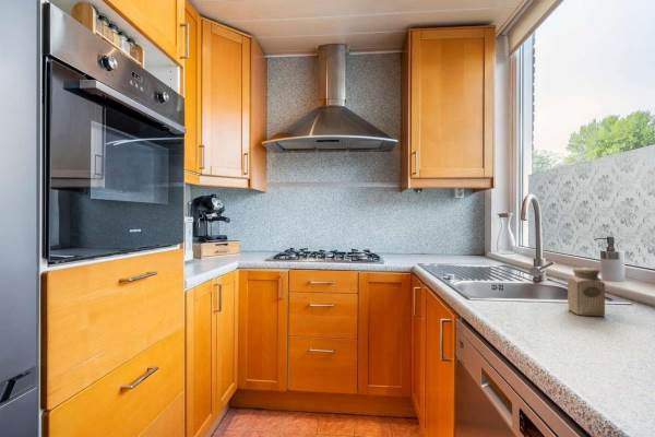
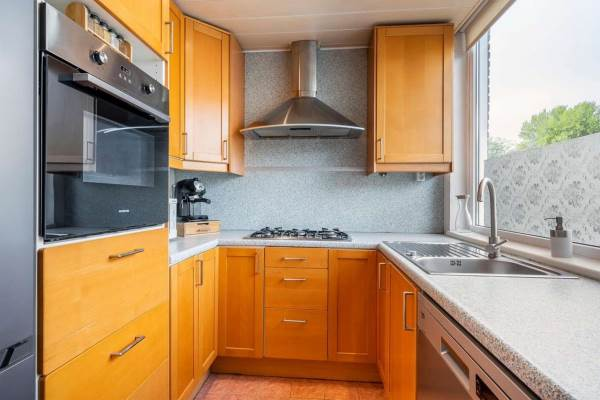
- salt shaker [567,267,606,318]
